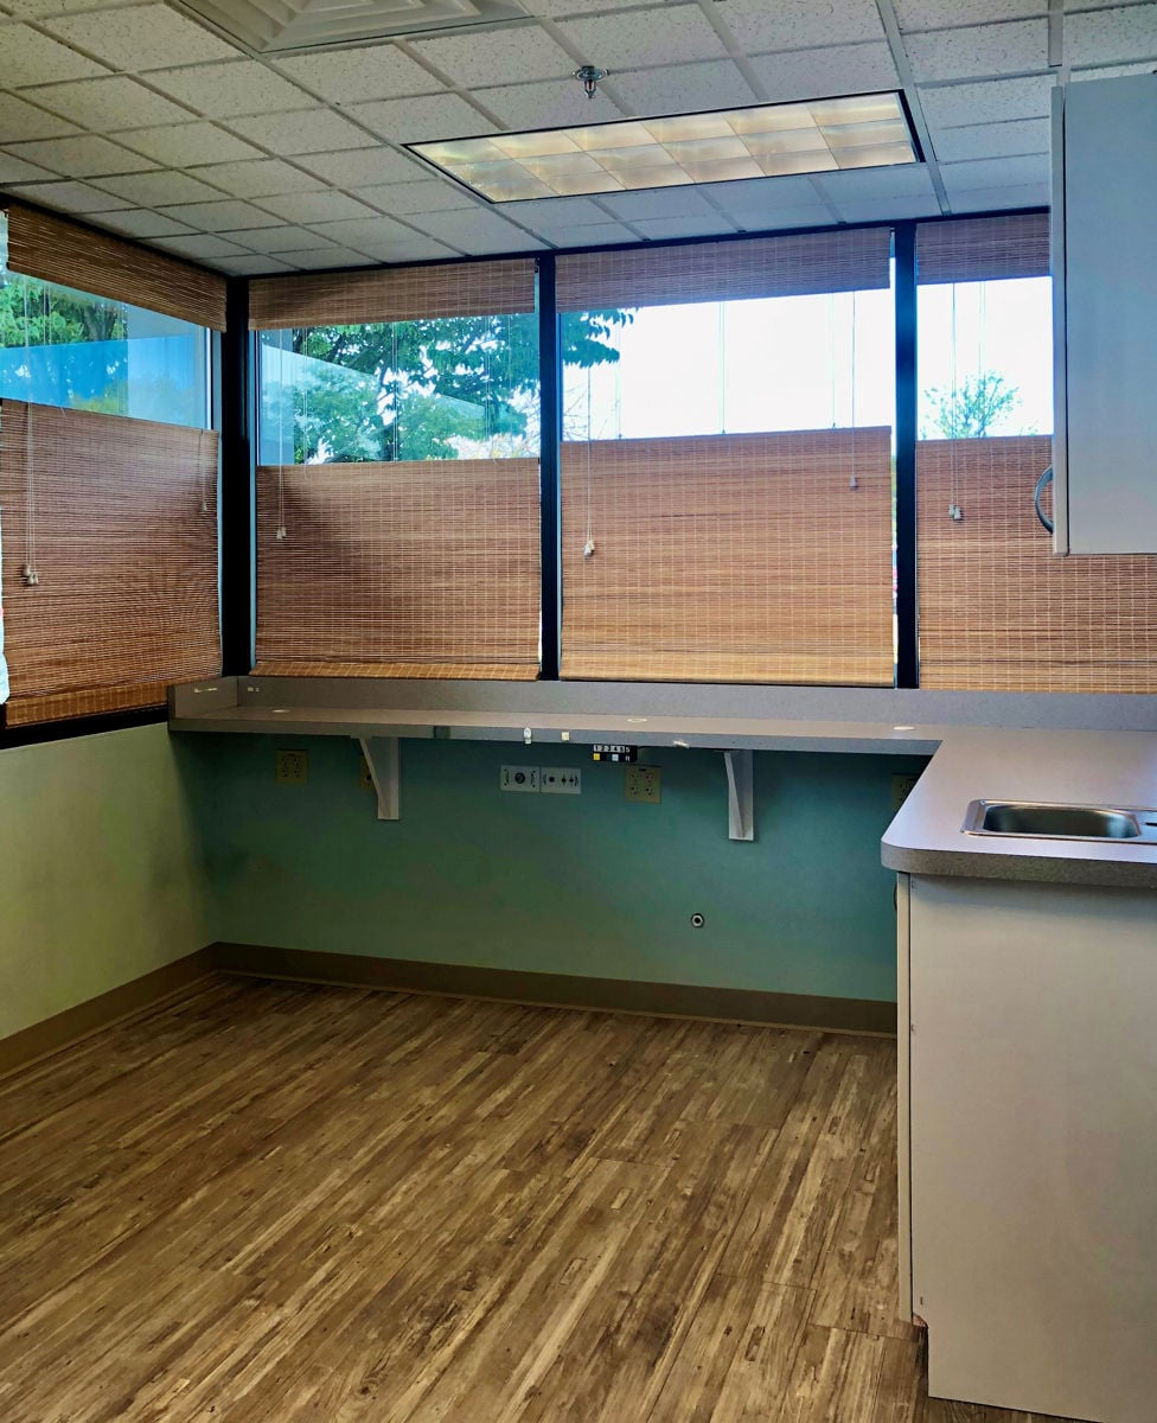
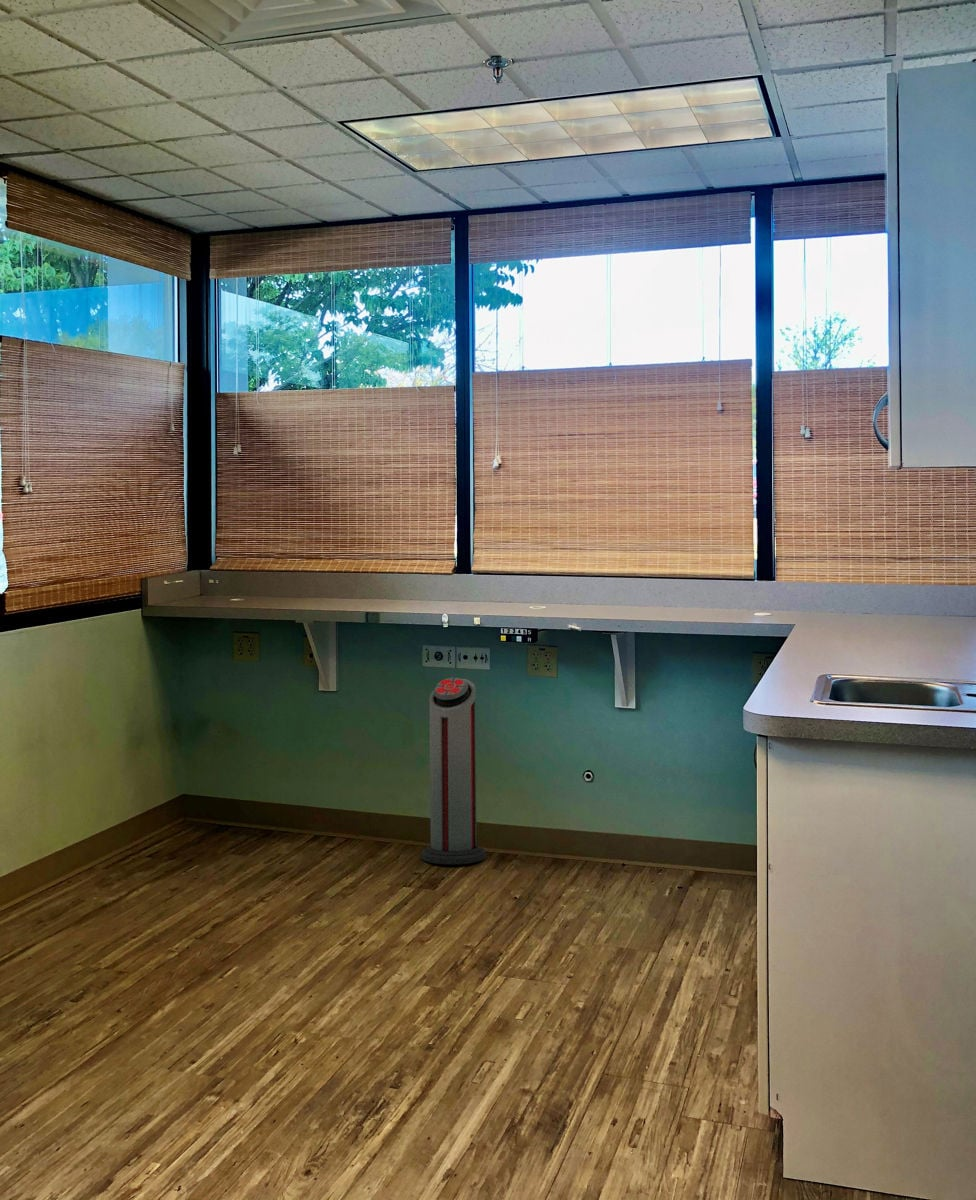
+ air purifier [421,677,487,866]
